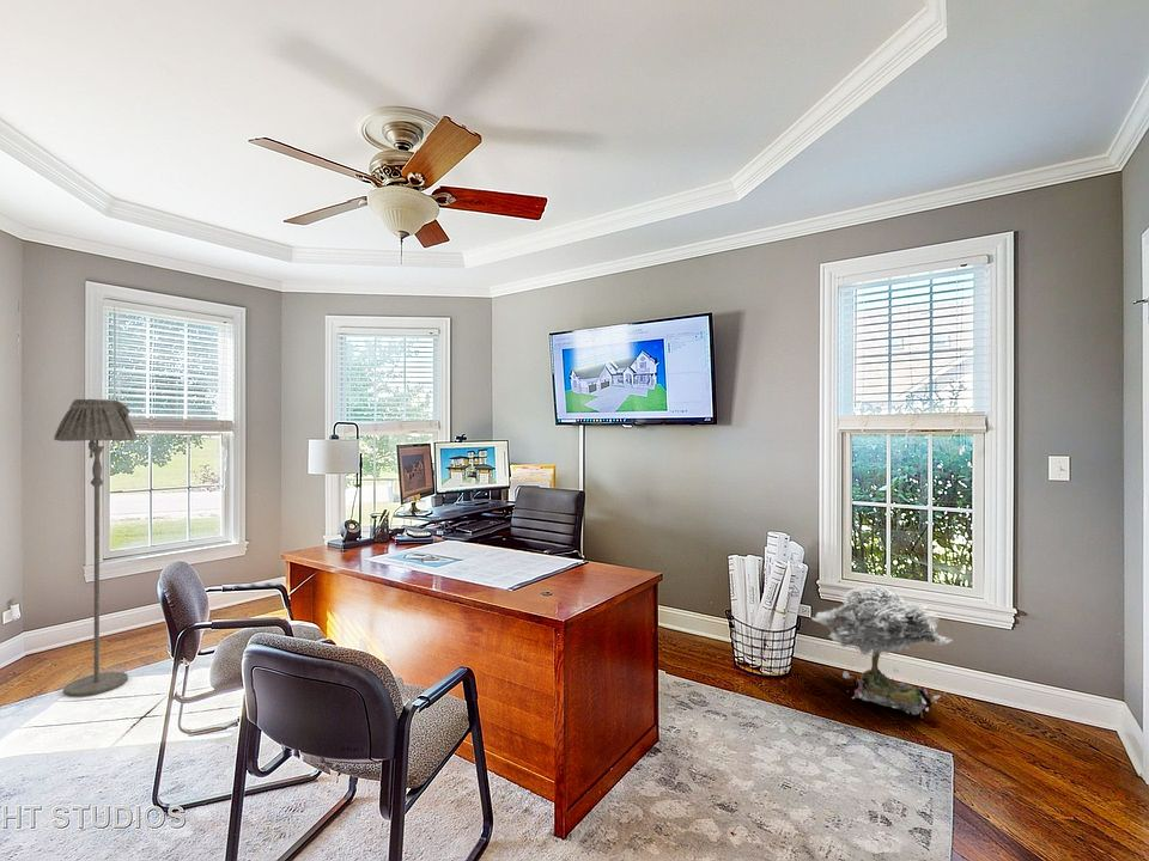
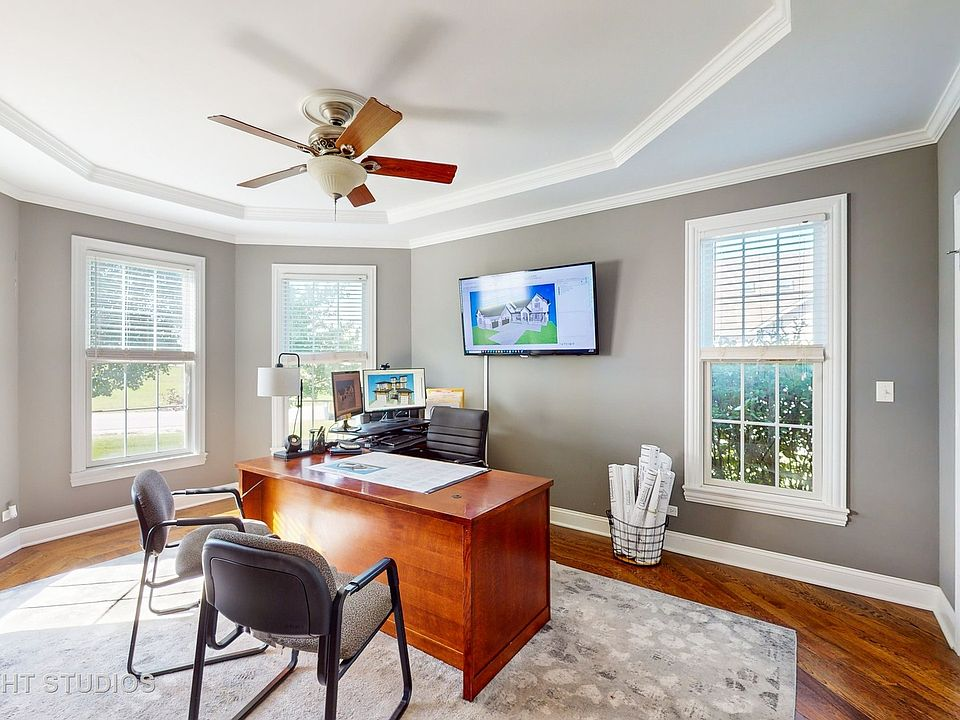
- bonsai tree [810,585,1121,716]
- floor lamp [53,398,138,697]
